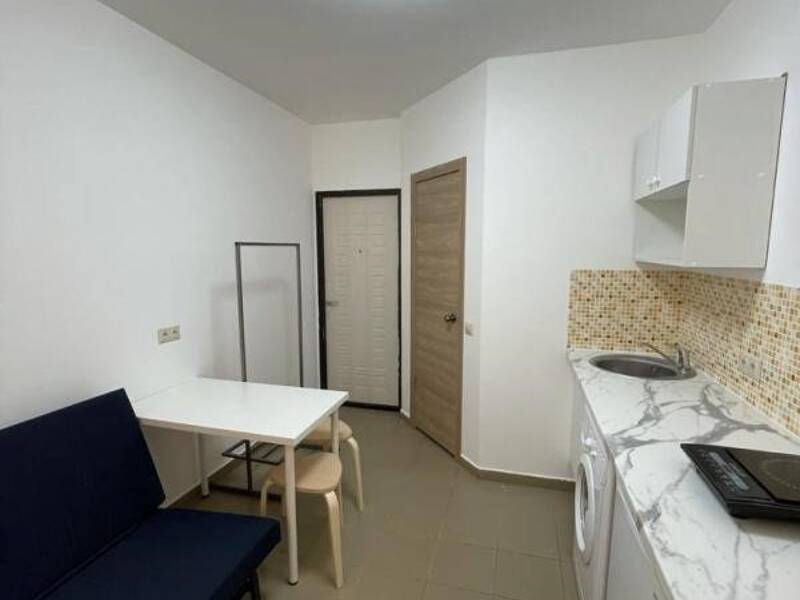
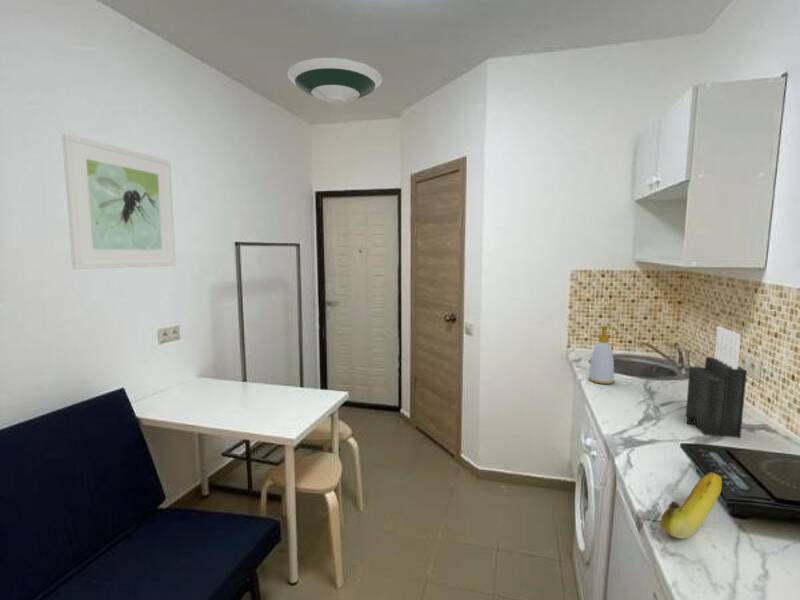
+ soap bottle [587,325,618,385]
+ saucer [286,56,383,106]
+ knife block [685,326,748,439]
+ fruit [659,471,723,540]
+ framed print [61,132,177,270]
